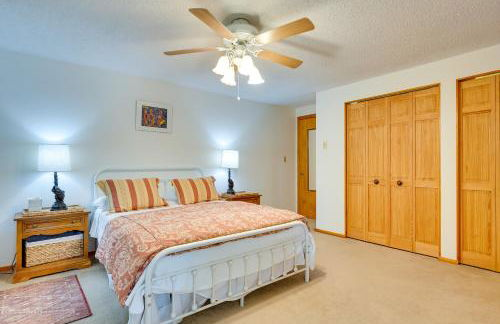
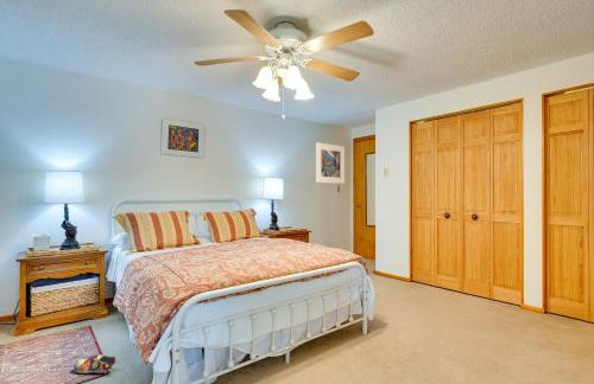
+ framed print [315,141,346,185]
+ shoe [72,353,118,375]
